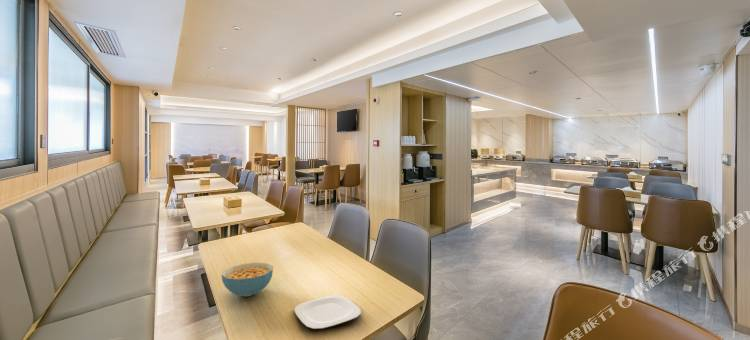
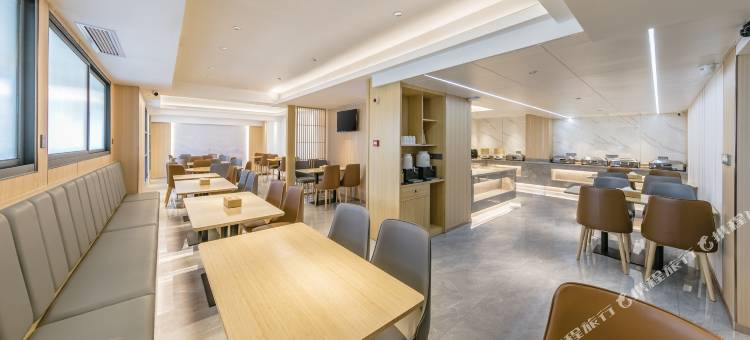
- plate [293,294,362,330]
- cereal bowl [221,262,274,298]
